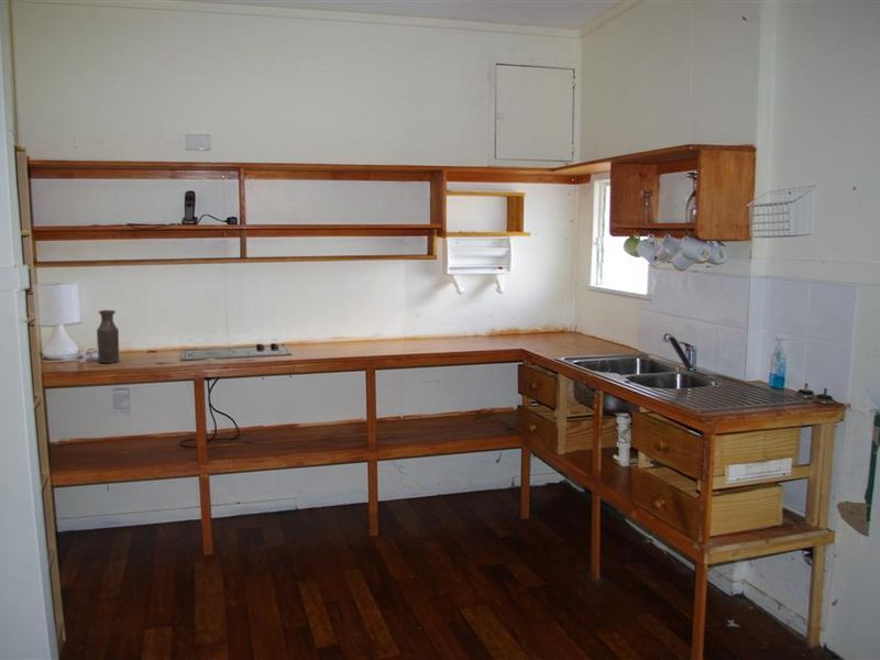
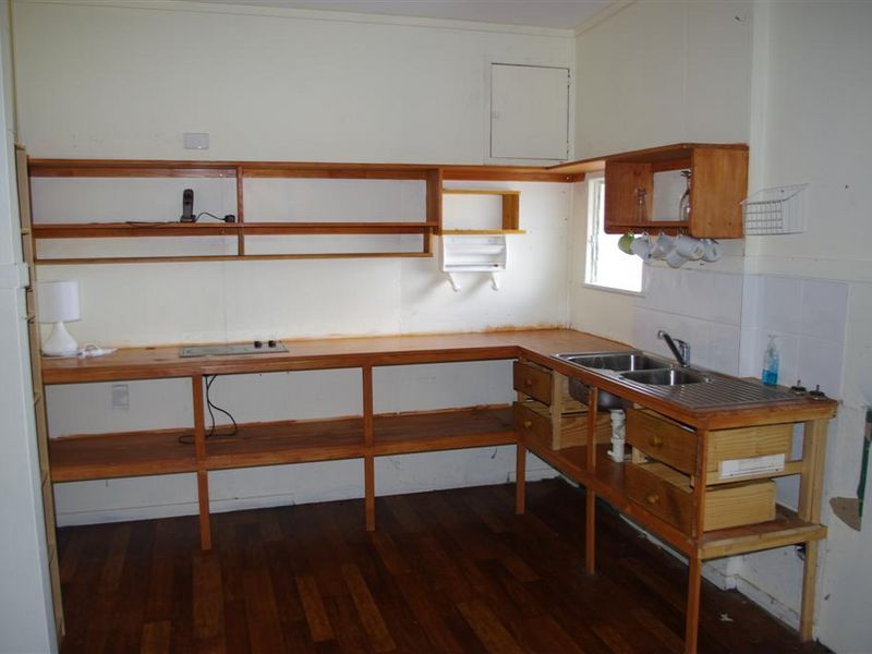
- bottle [96,309,120,364]
